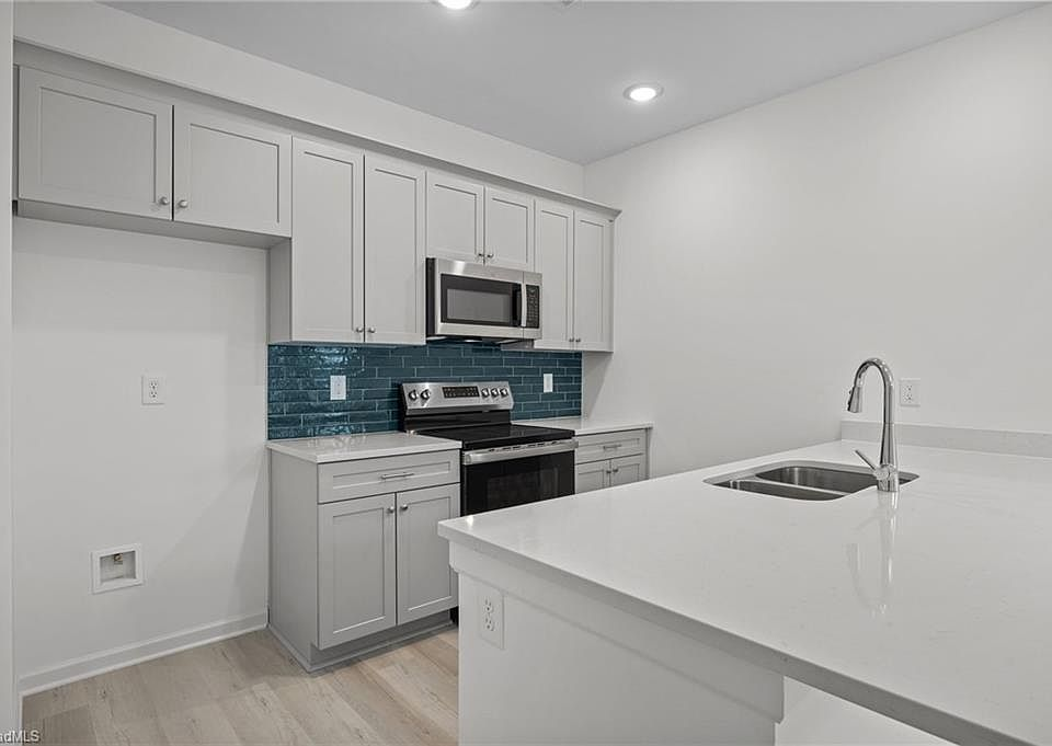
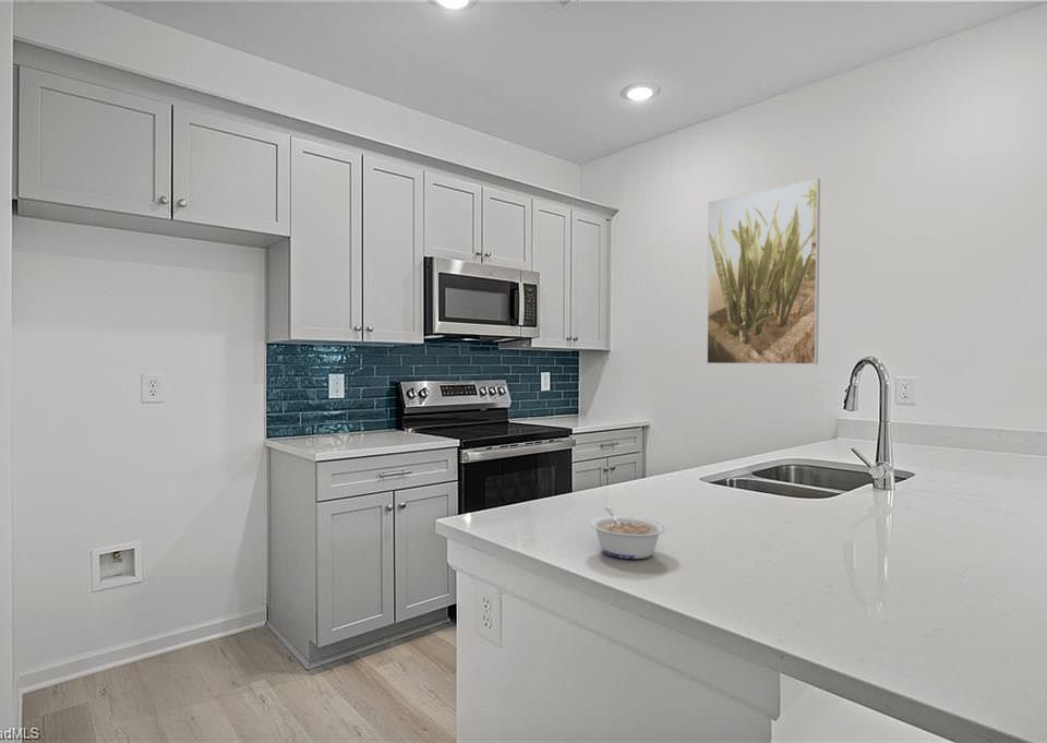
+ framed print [706,178,821,365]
+ legume [589,506,666,560]
